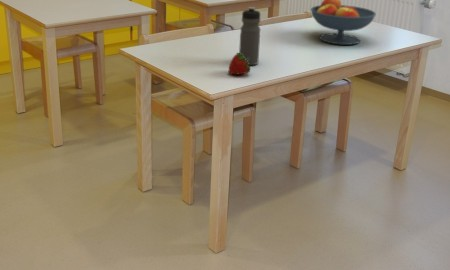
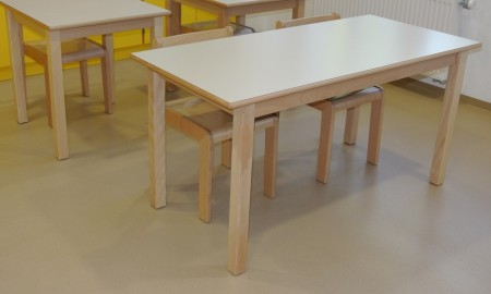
- fruit [228,52,251,75]
- water bottle [238,6,261,66]
- fruit bowl [310,0,377,46]
